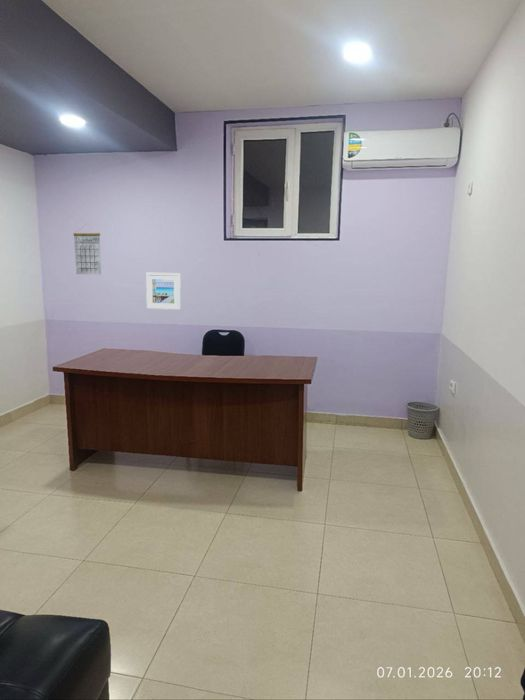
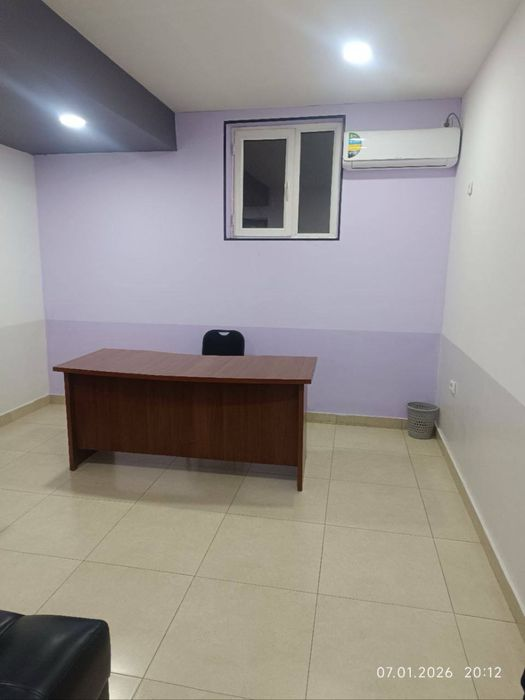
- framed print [145,272,182,311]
- calendar [72,224,102,276]
